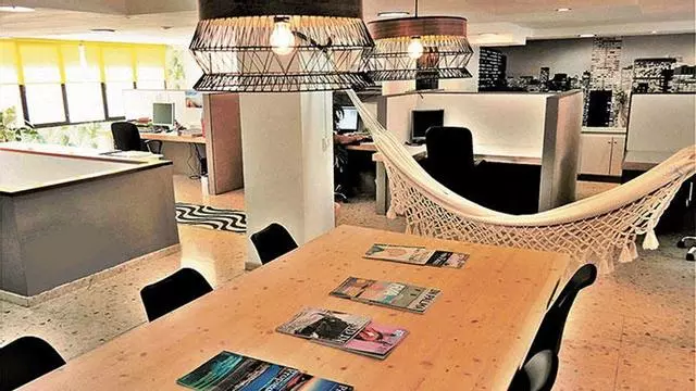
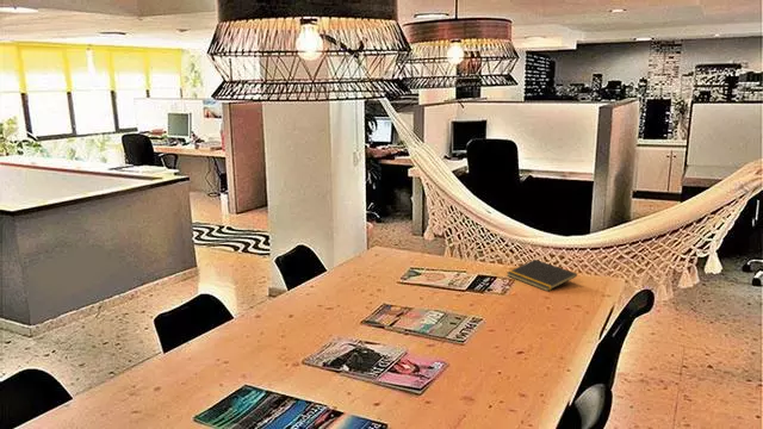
+ notepad [507,259,578,292]
